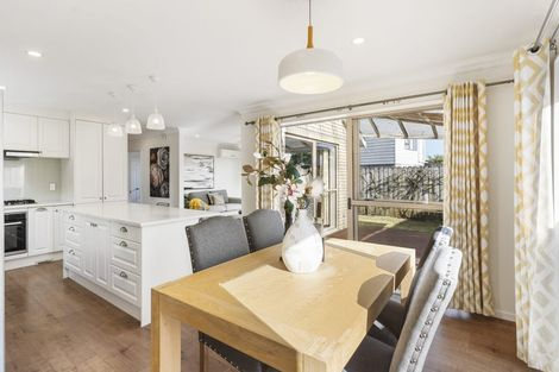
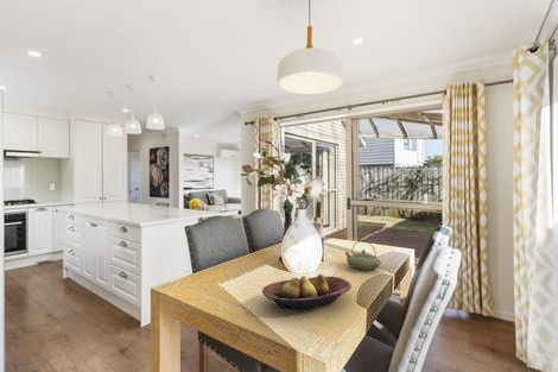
+ teapot [343,239,382,271]
+ fruit bowl [261,273,353,310]
